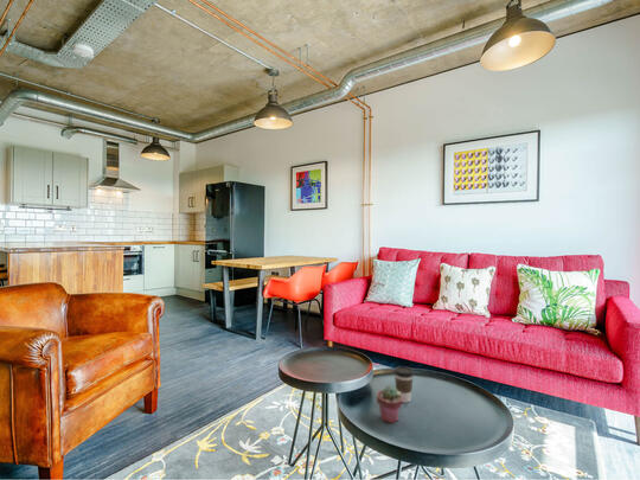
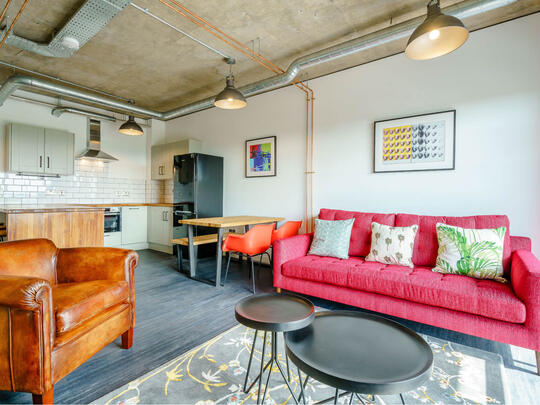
- potted succulent [376,384,403,424]
- coffee cup [393,365,415,404]
